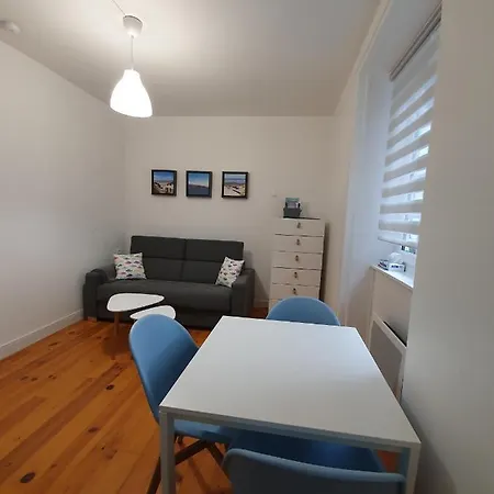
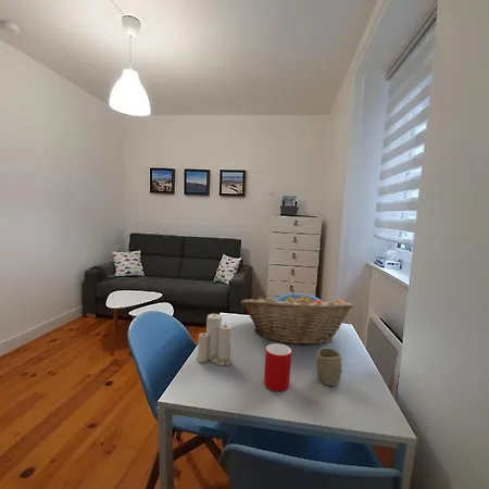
+ candle [196,312,233,366]
+ cup [315,346,343,387]
+ cup [263,342,292,392]
+ fruit basket [240,291,354,347]
